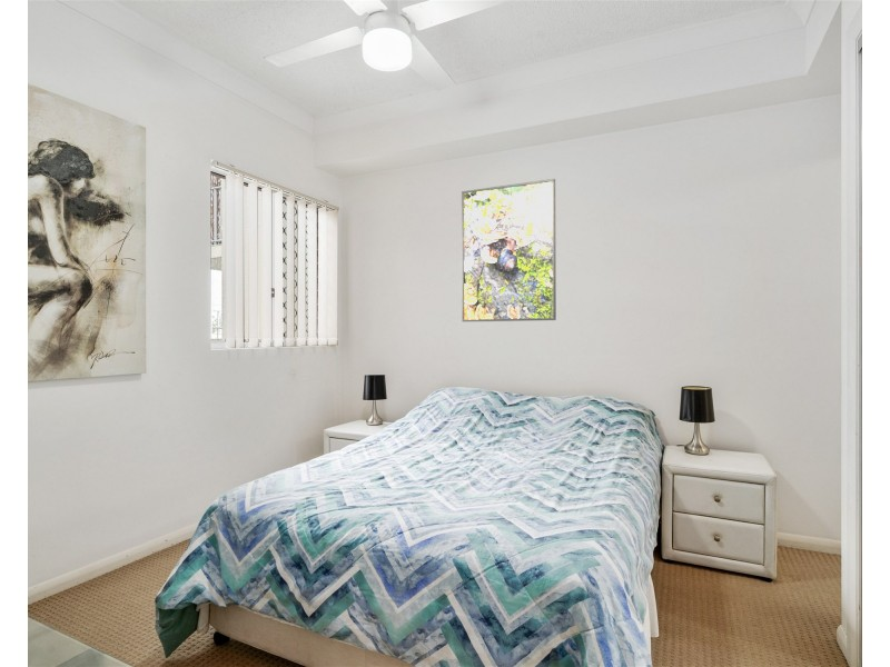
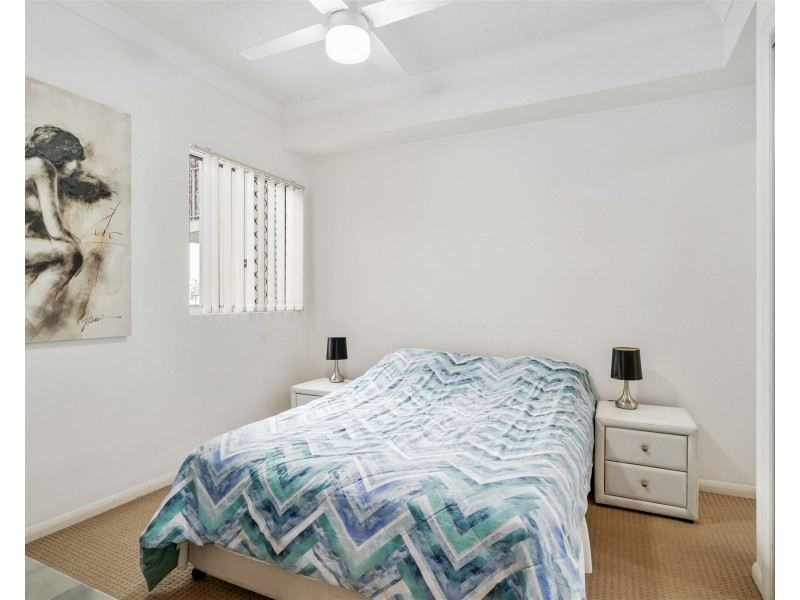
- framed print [461,178,557,322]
